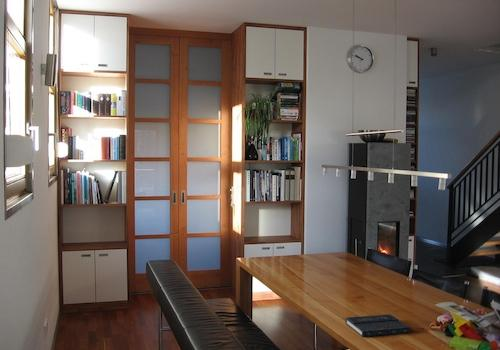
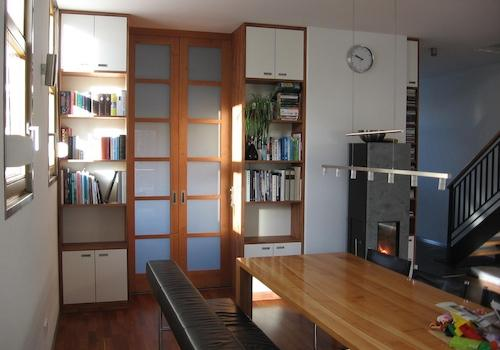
- book [345,313,424,338]
